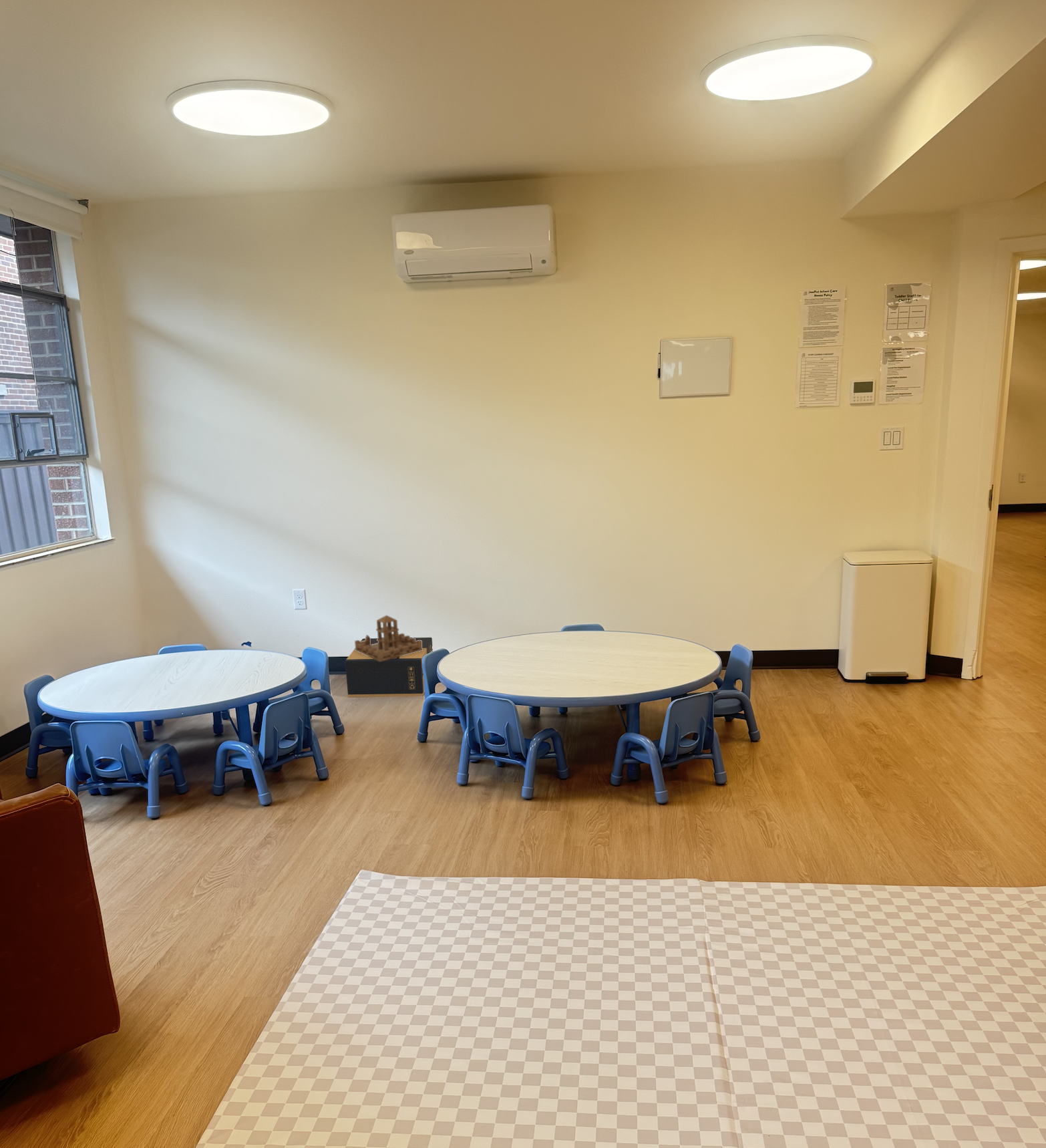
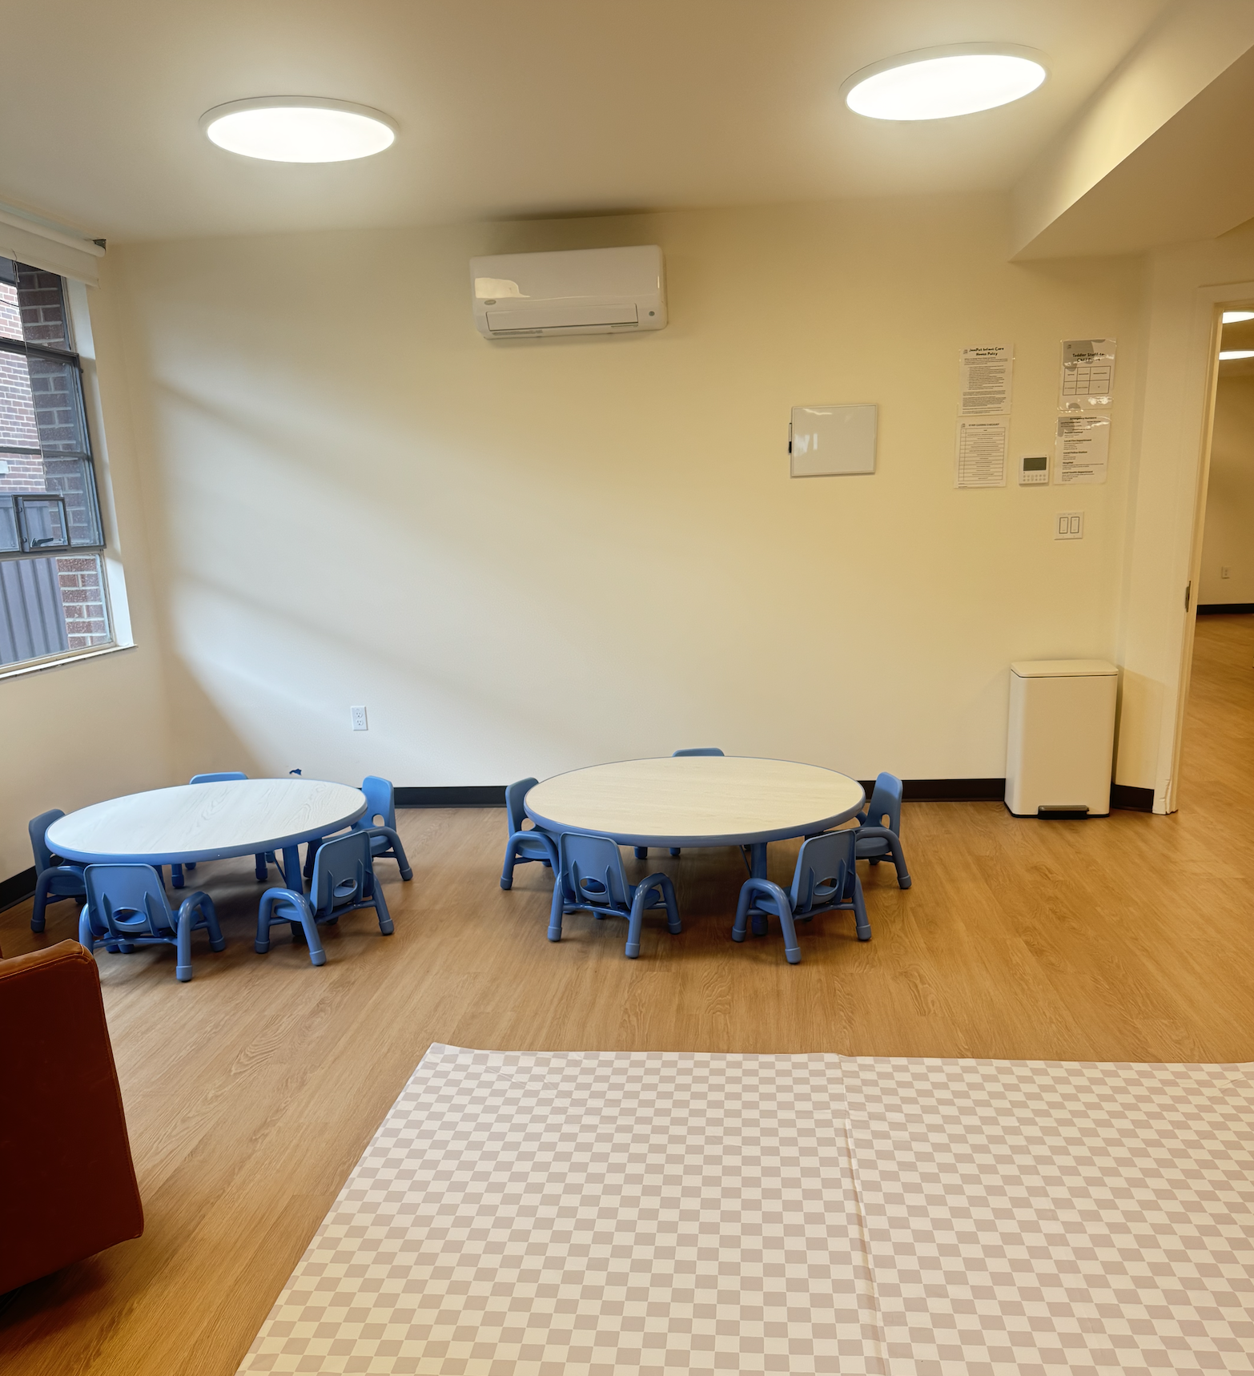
- cardboard box [345,637,433,698]
- toy block set [354,615,423,662]
